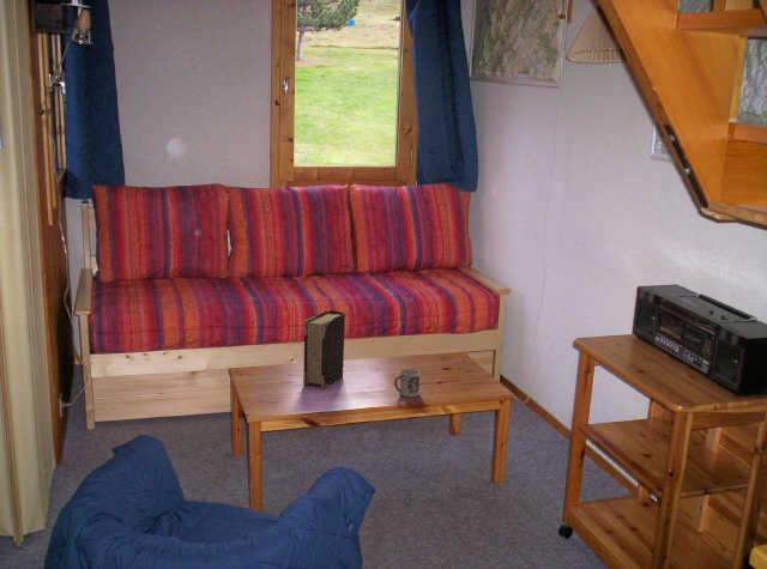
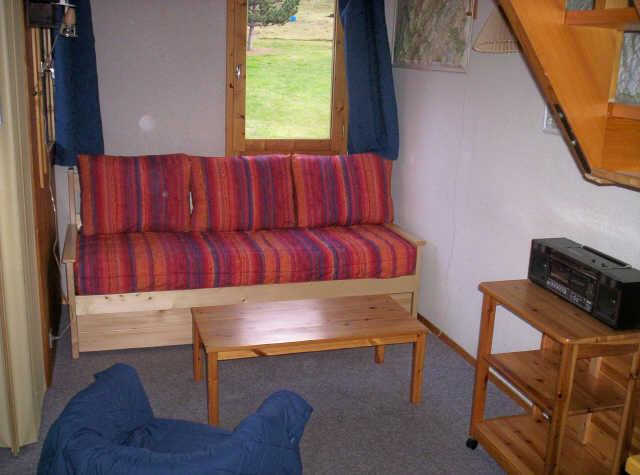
- cup [393,368,421,398]
- book [302,309,346,391]
